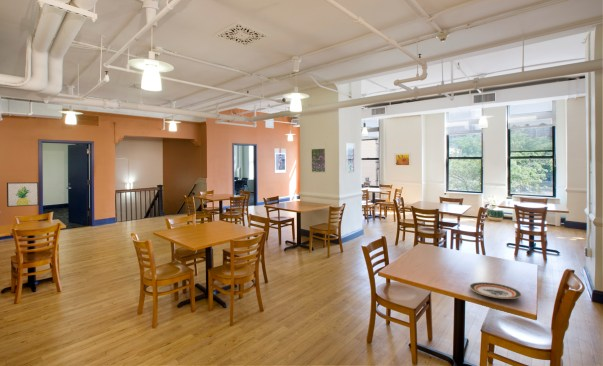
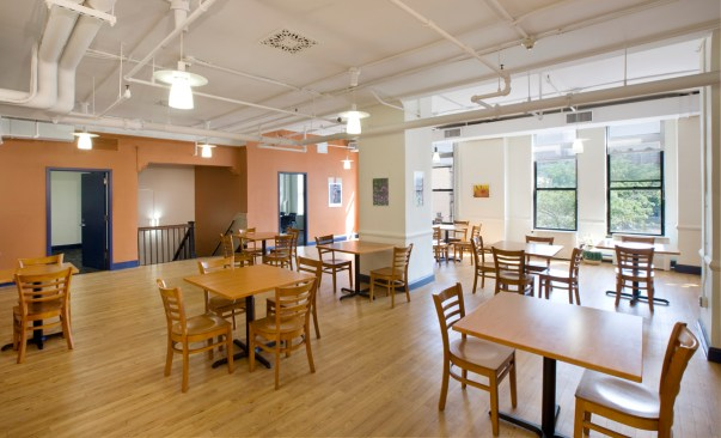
- wall art [6,181,40,208]
- plate [469,281,523,300]
